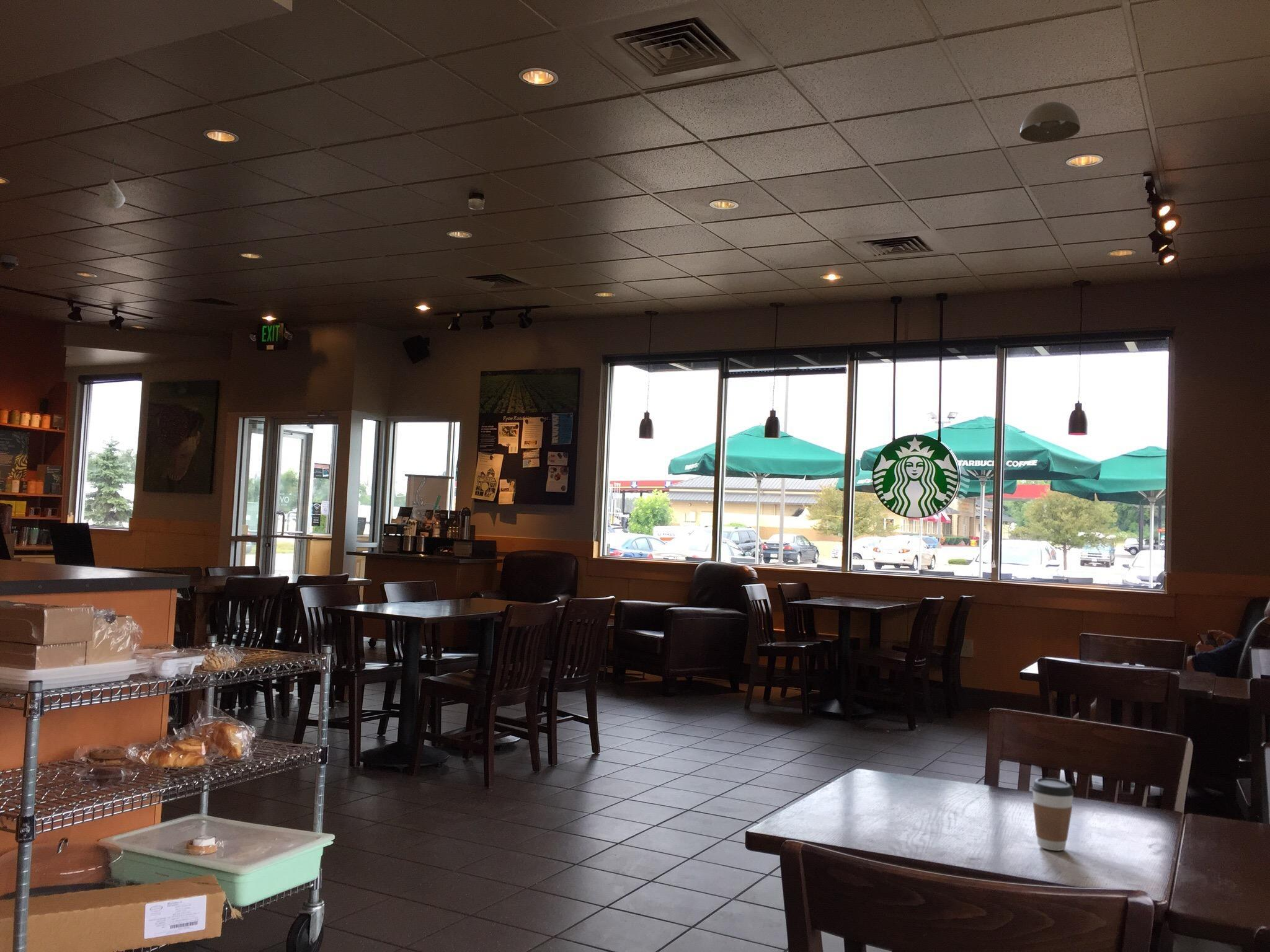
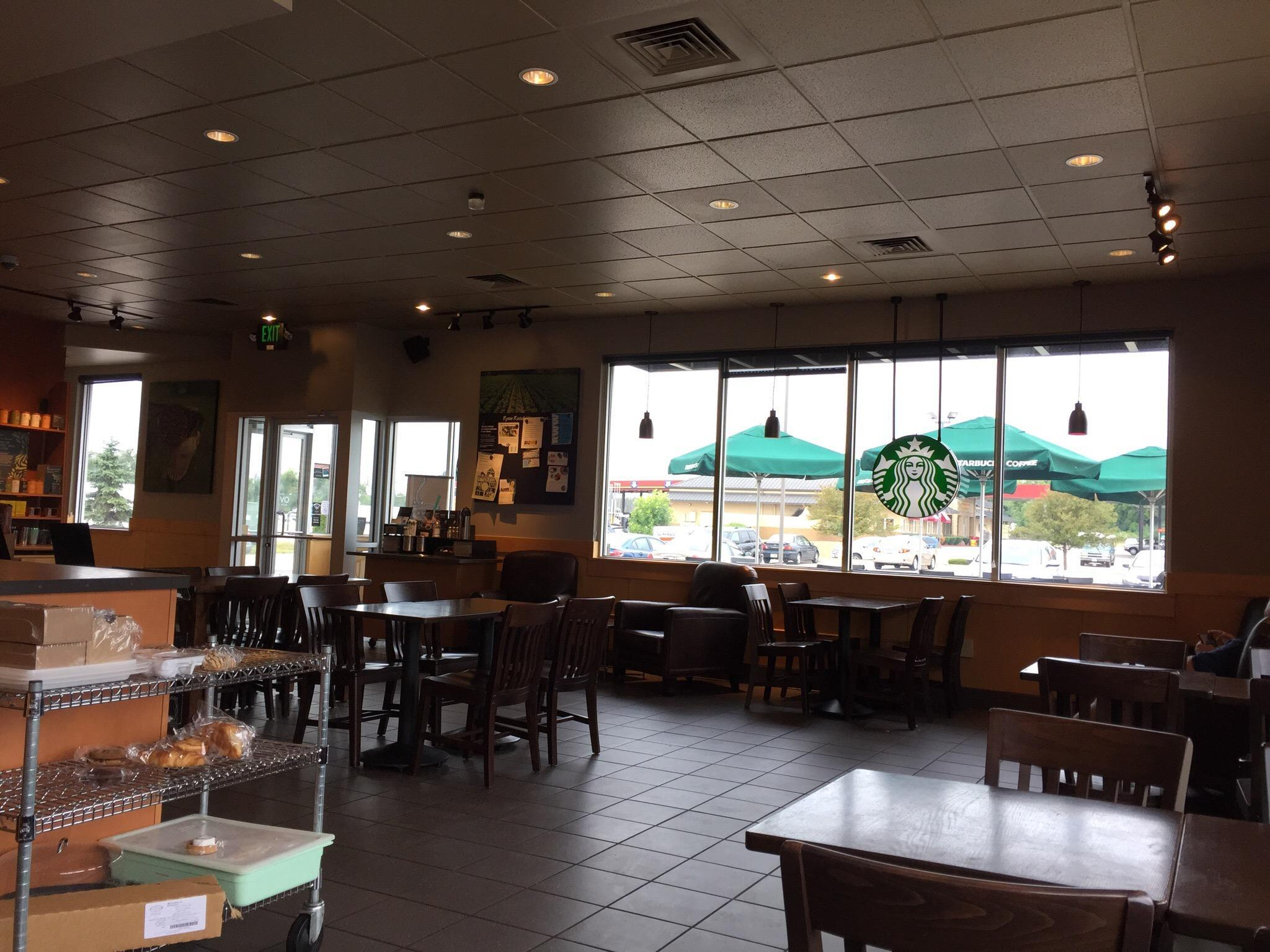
- pendant light [99,157,126,209]
- pendant lamp [1019,101,1081,143]
- coffee cup [1031,777,1075,852]
